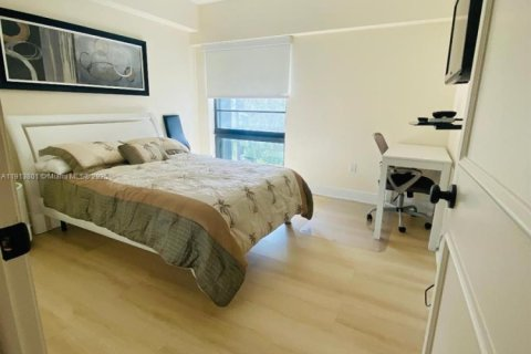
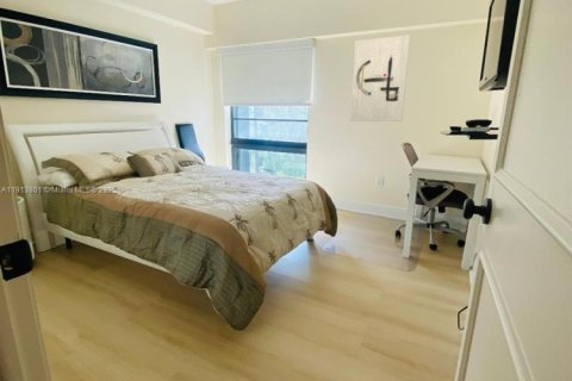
+ wall art [349,33,411,123]
